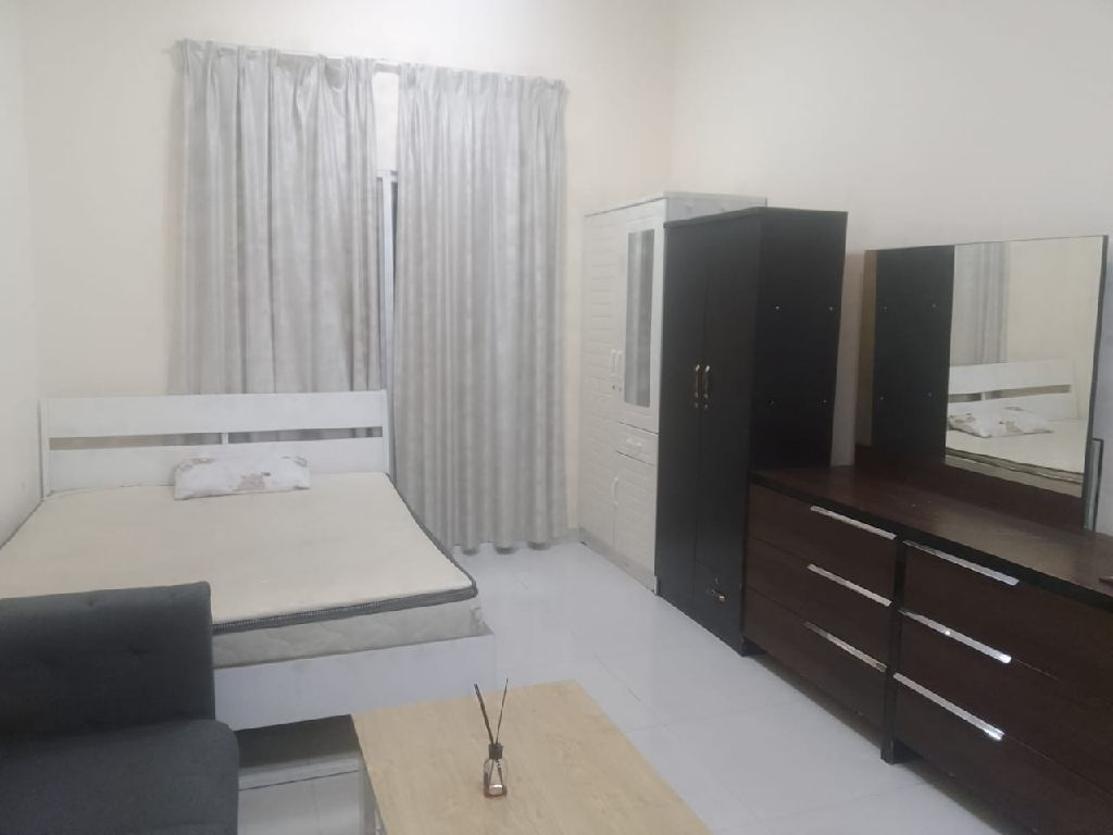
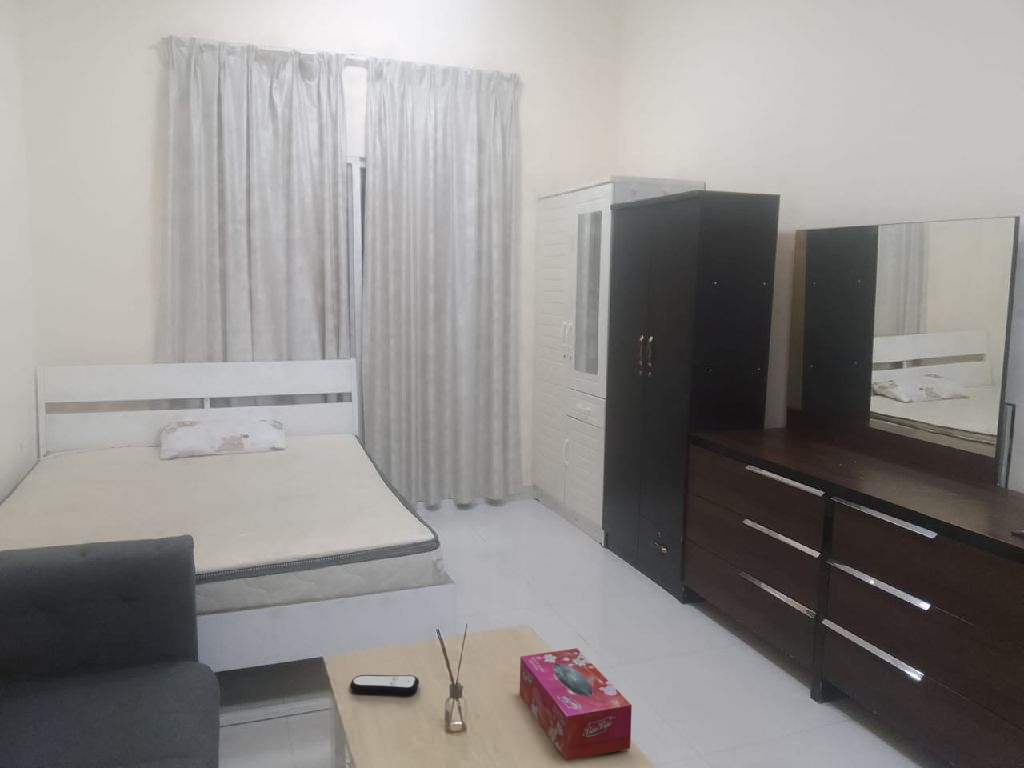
+ remote control [349,674,420,696]
+ tissue box [519,647,633,762]
